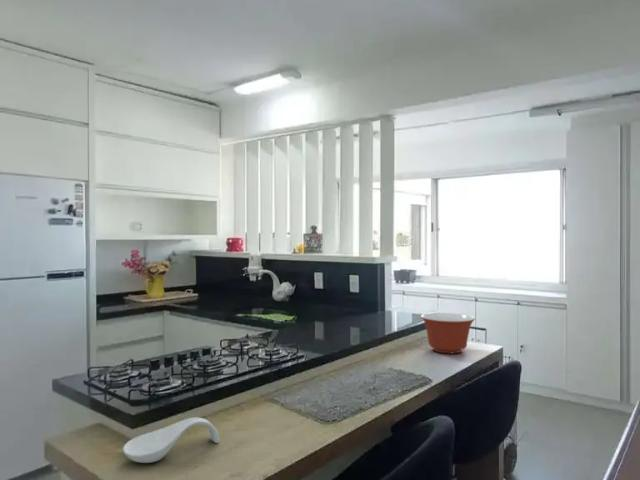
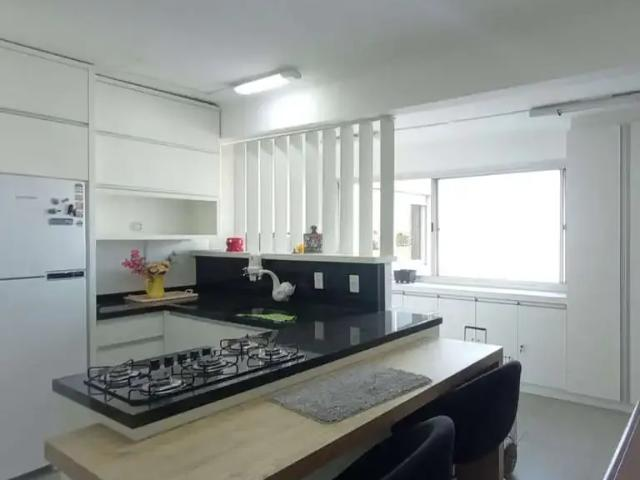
- mixing bowl [420,312,476,354]
- spoon rest [122,416,220,464]
